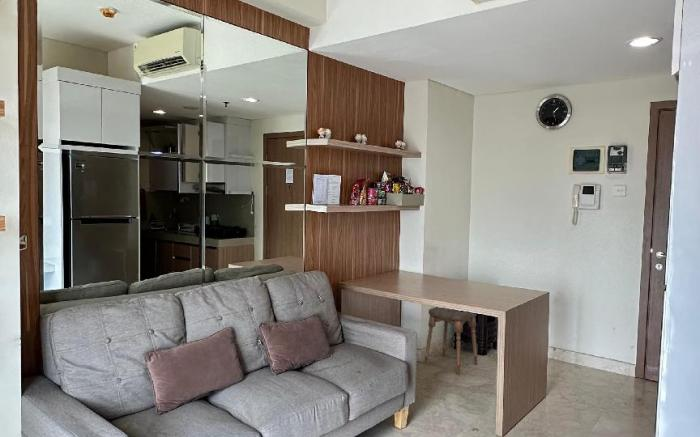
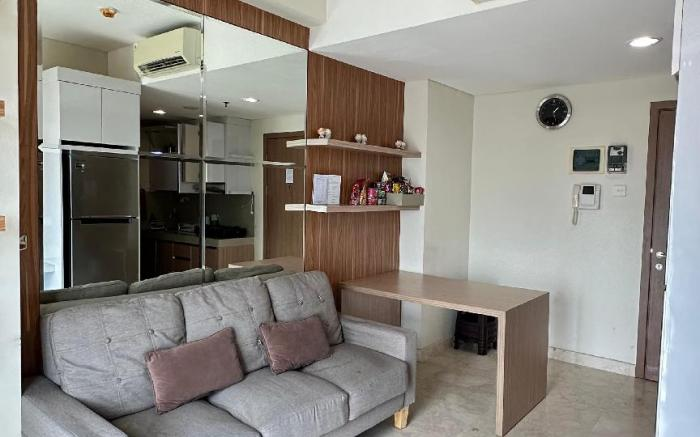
- stool [423,306,478,375]
